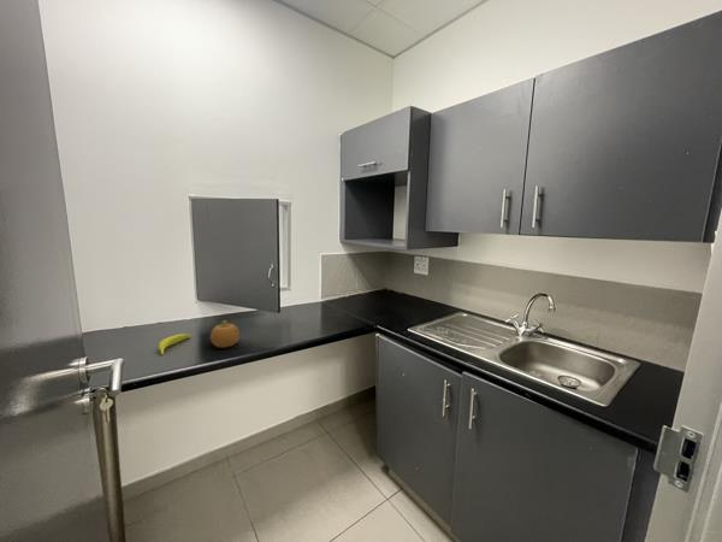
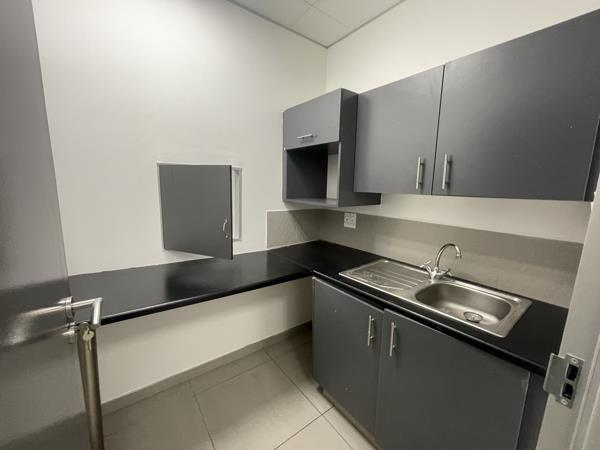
- banana [158,332,191,355]
- fruit [209,319,241,348]
